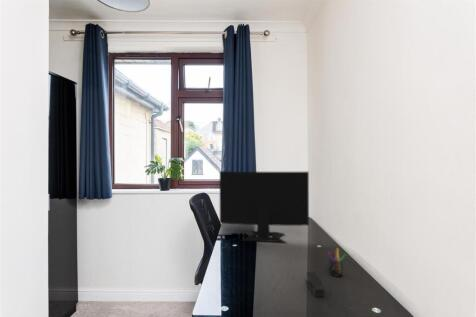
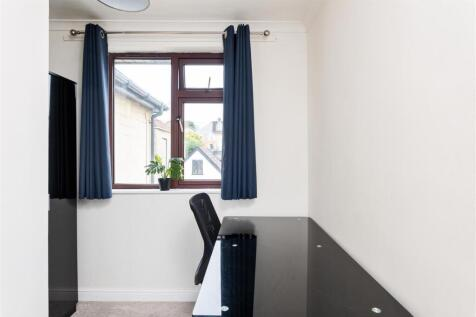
- pen holder [327,248,347,278]
- computer monitor [219,170,310,243]
- stapler [305,271,325,298]
